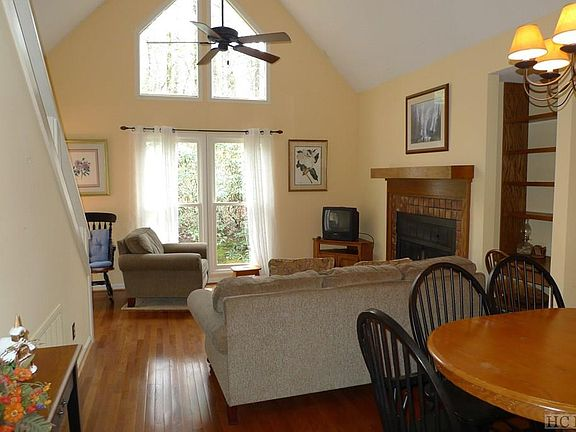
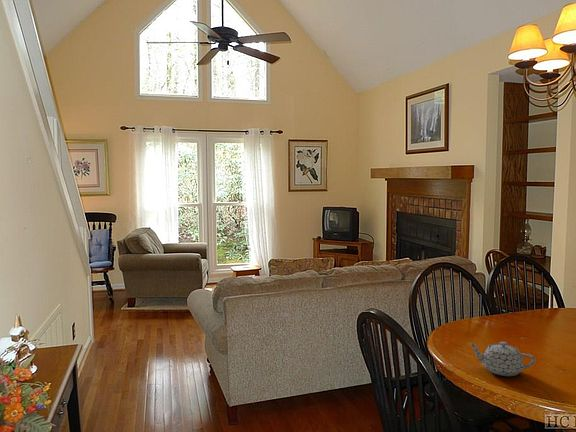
+ teapot [468,341,536,377]
